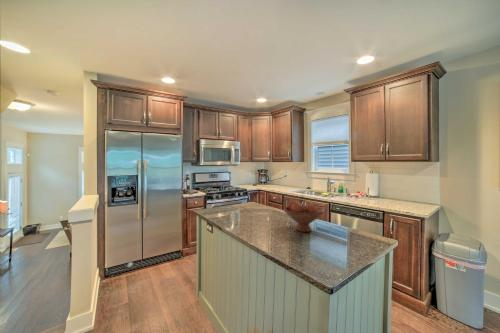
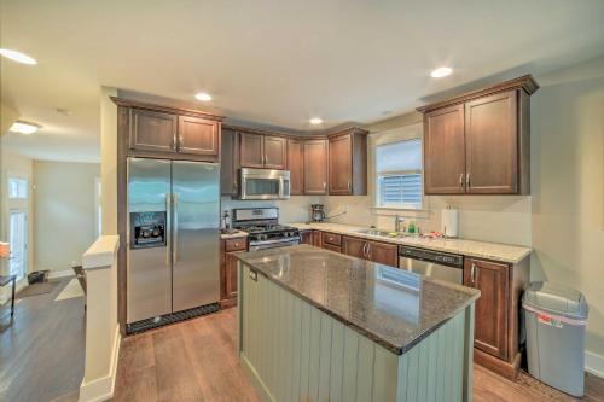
- fruit bowl [283,200,325,233]
